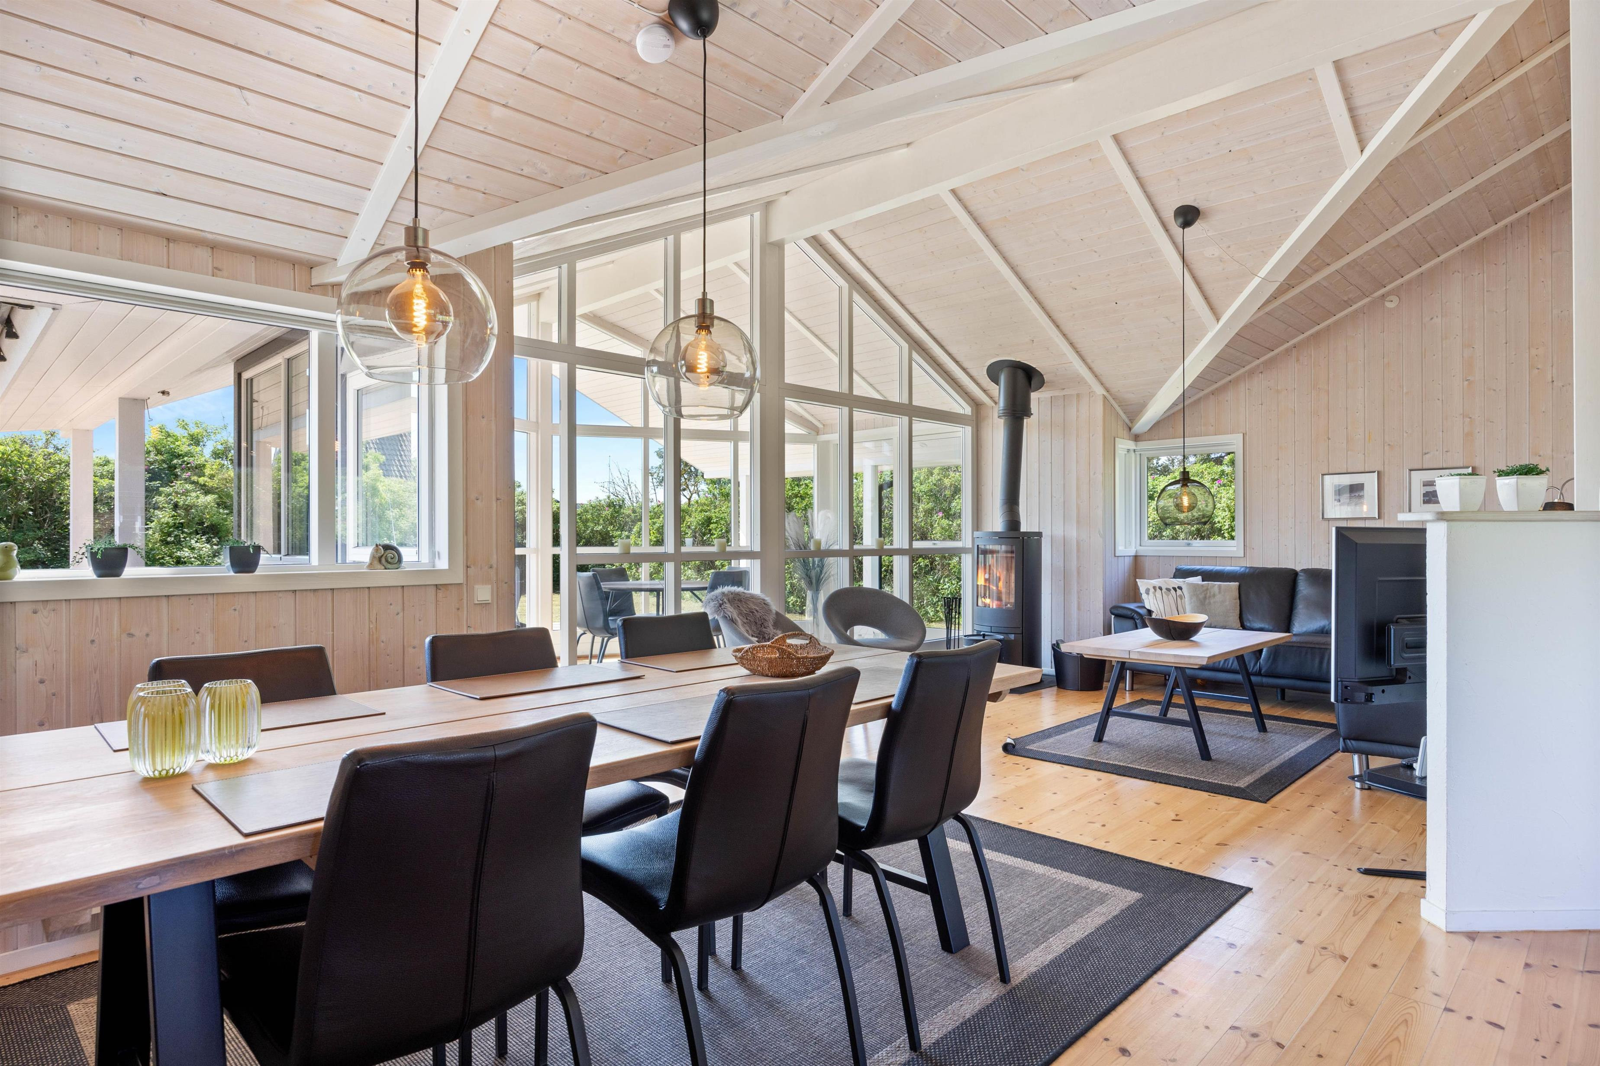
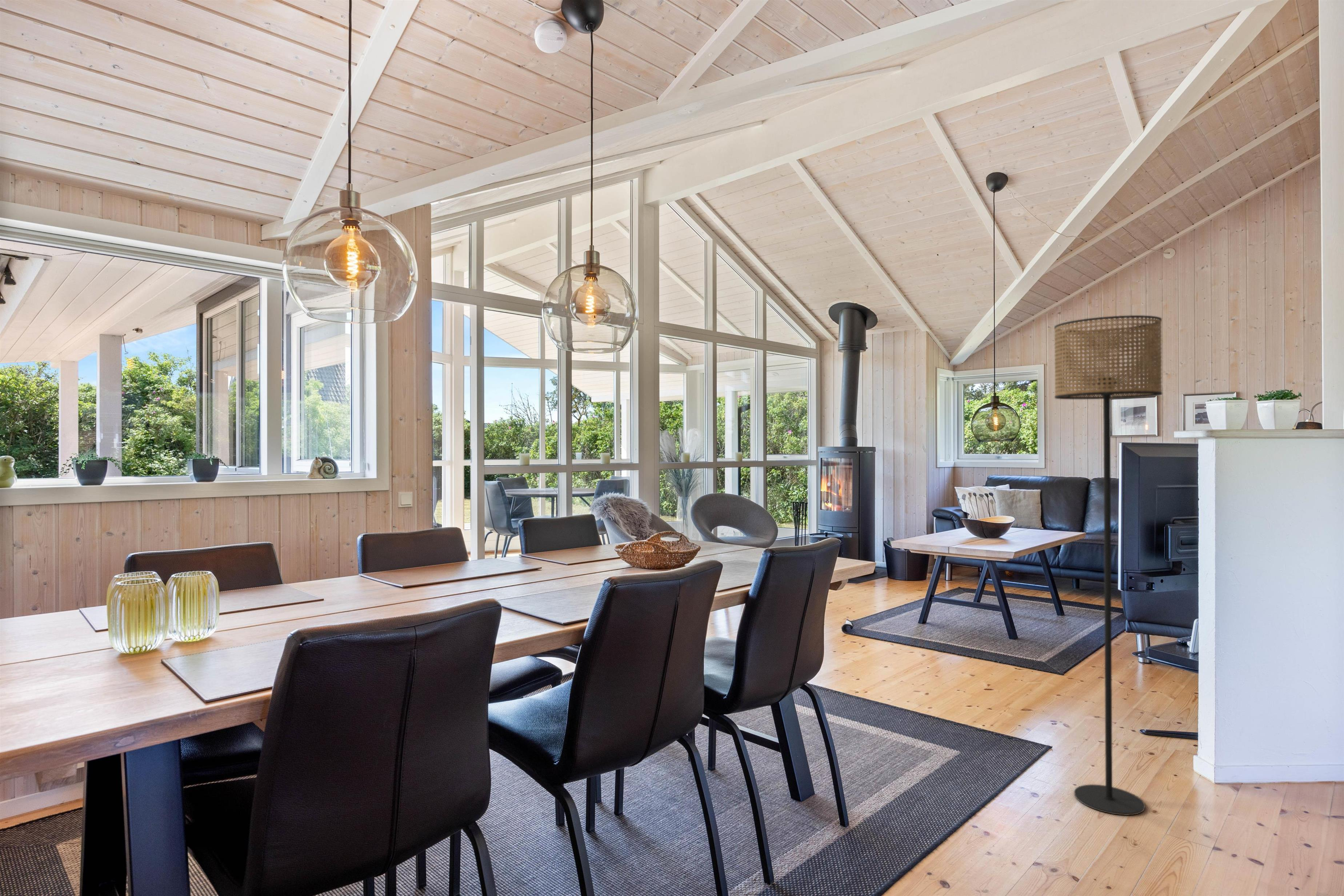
+ floor lamp [1054,315,1163,816]
